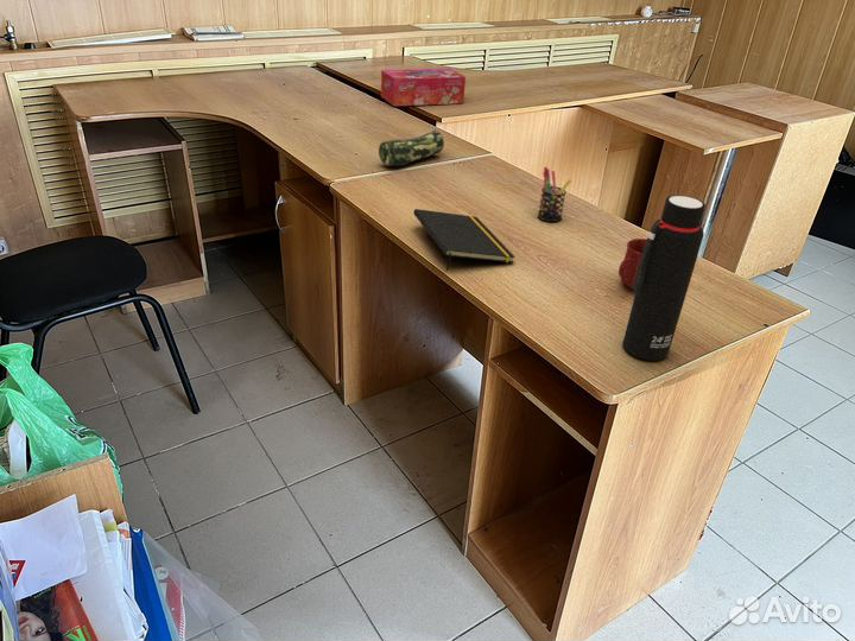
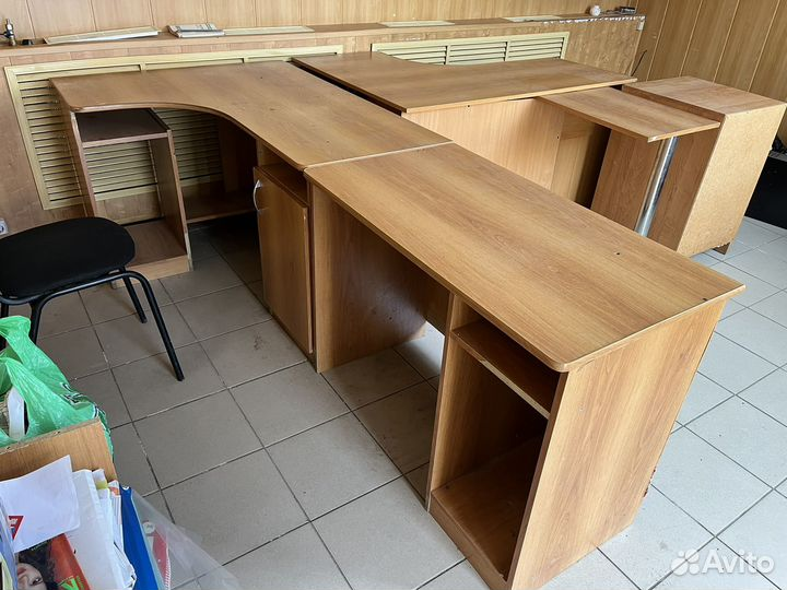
- pencil case [378,128,445,167]
- water bottle [622,195,707,362]
- mug [618,237,647,291]
- notepad [412,208,517,272]
- tissue box [380,68,467,107]
- pen holder [537,166,572,223]
